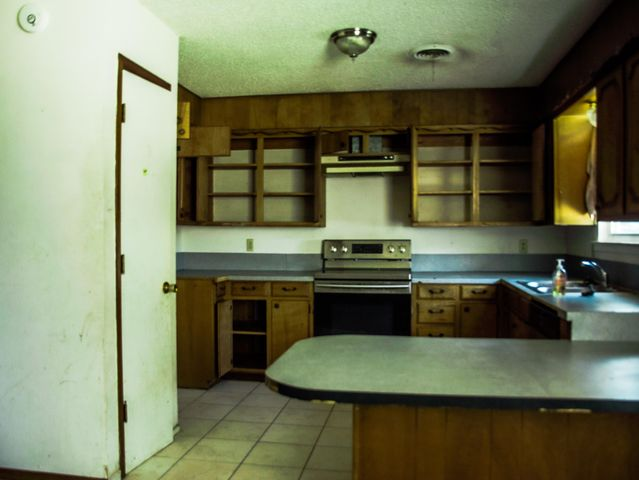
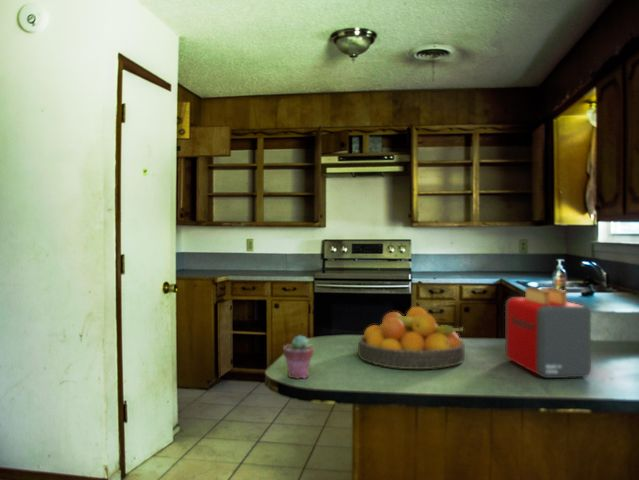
+ fruit bowl [357,306,466,370]
+ potted succulent [282,334,315,380]
+ toaster [504,286,592,379]
